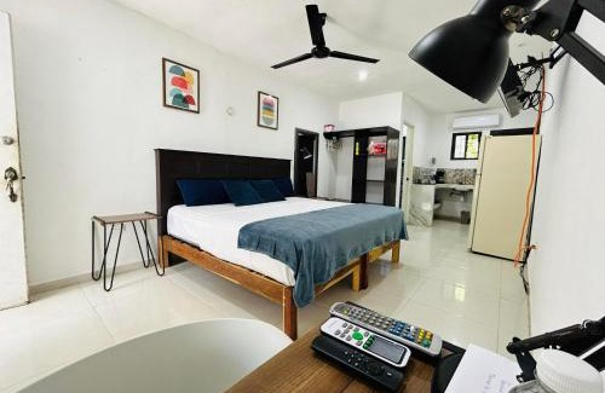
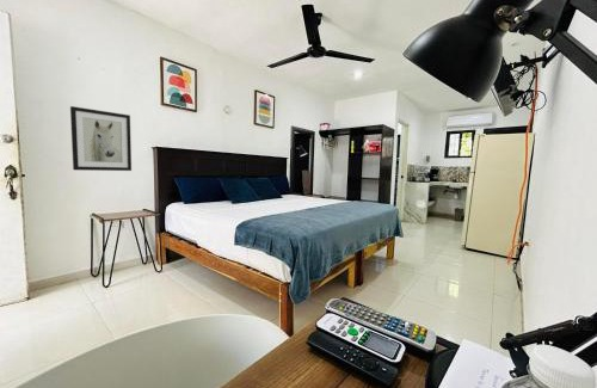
+ wall art [69,105,133,172]
